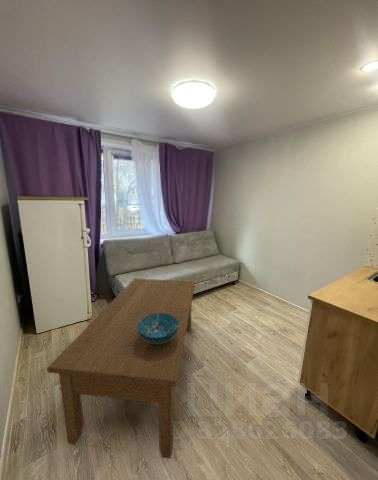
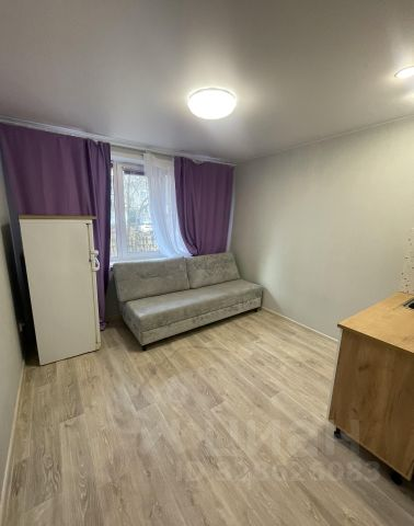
- decorative bowl [137,313,179,344]
- coffee table [46,277,196,460]
